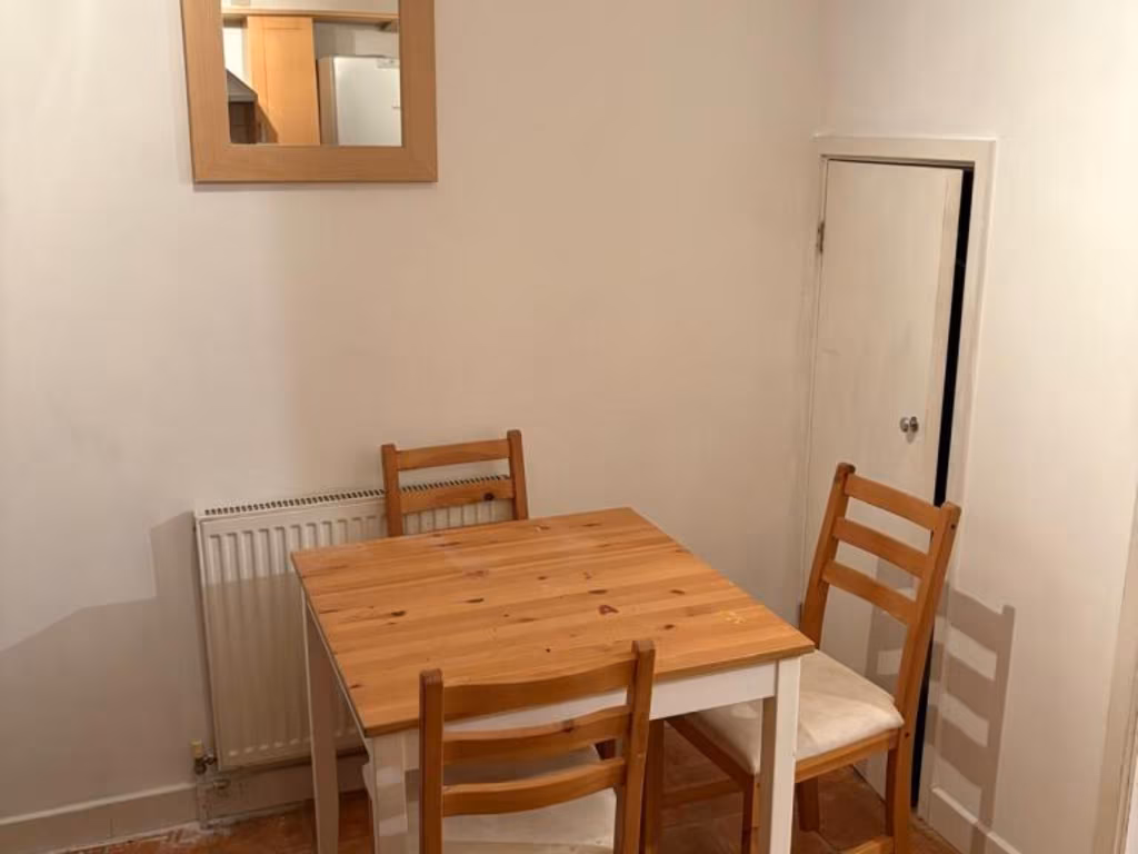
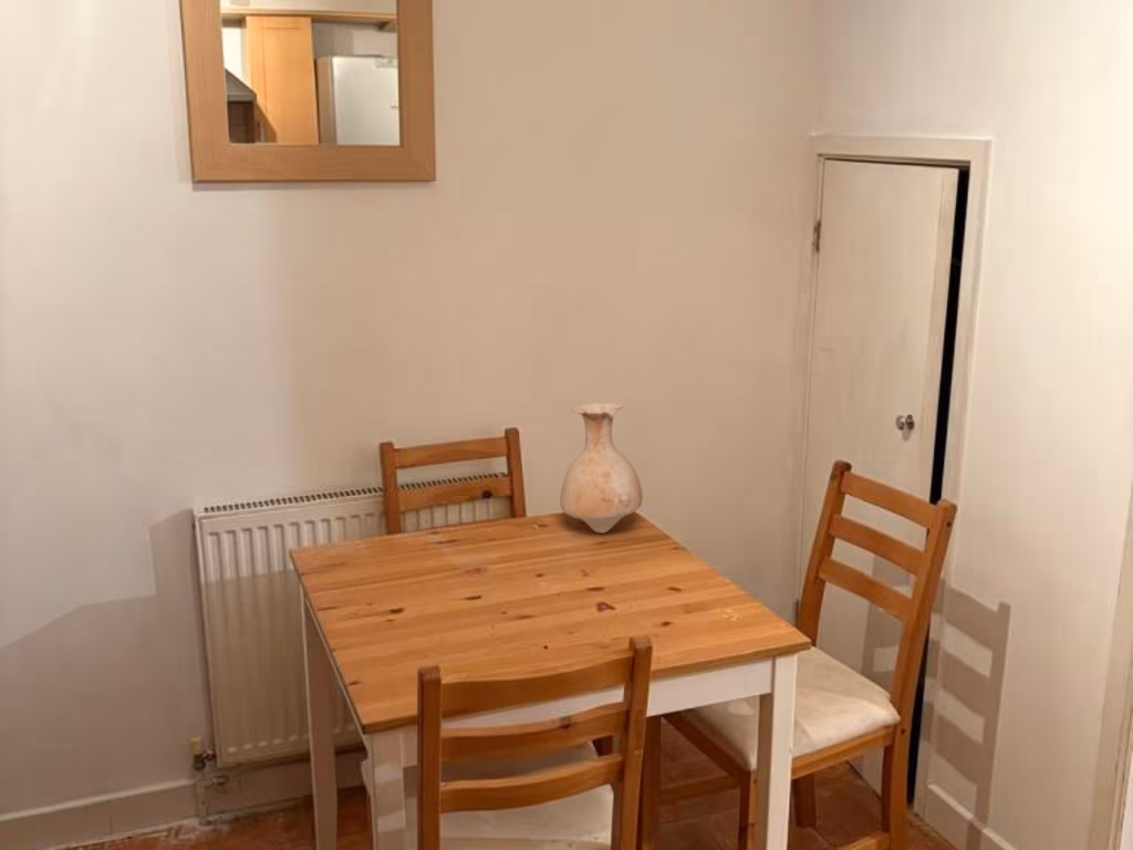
+ vase [559,402,644,535]
